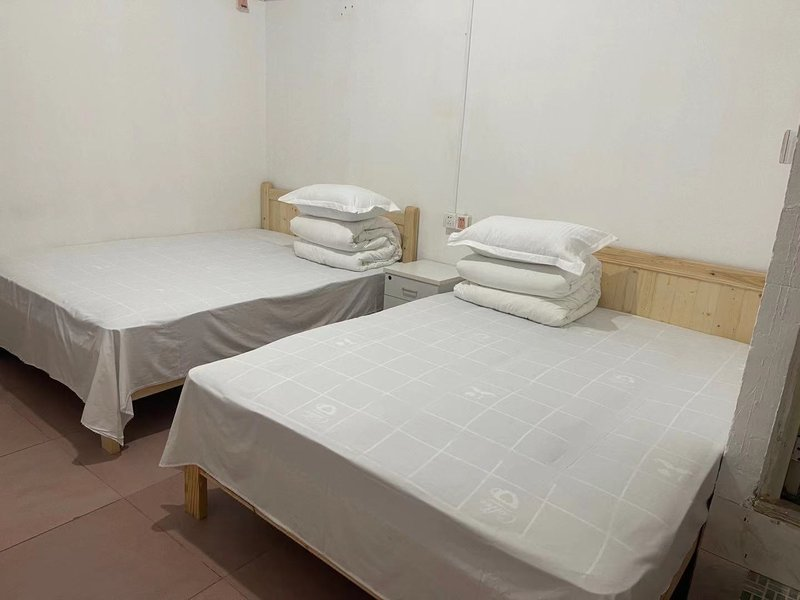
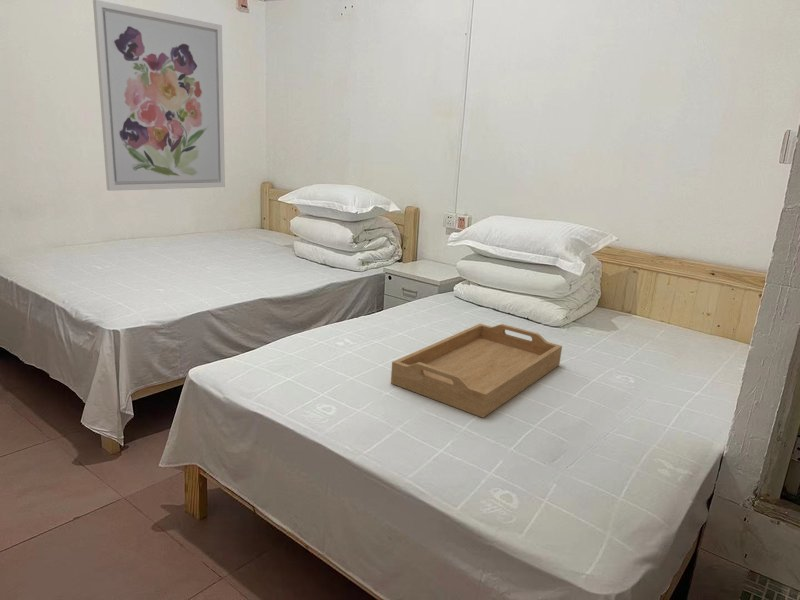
+ serving tray [390,323,563,419]
+ wall art [92,0,226,192]
